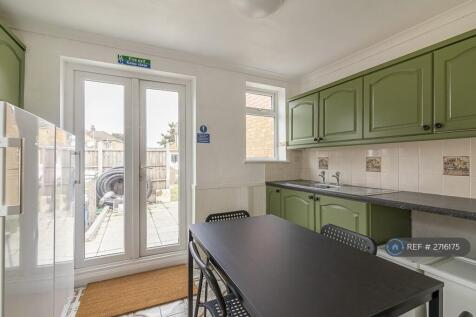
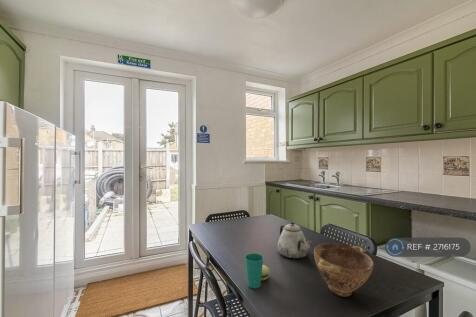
+ bowl [313,242,375,298]
+ cup [244,252,271,289]
+ teapot [277,222,313,260]
